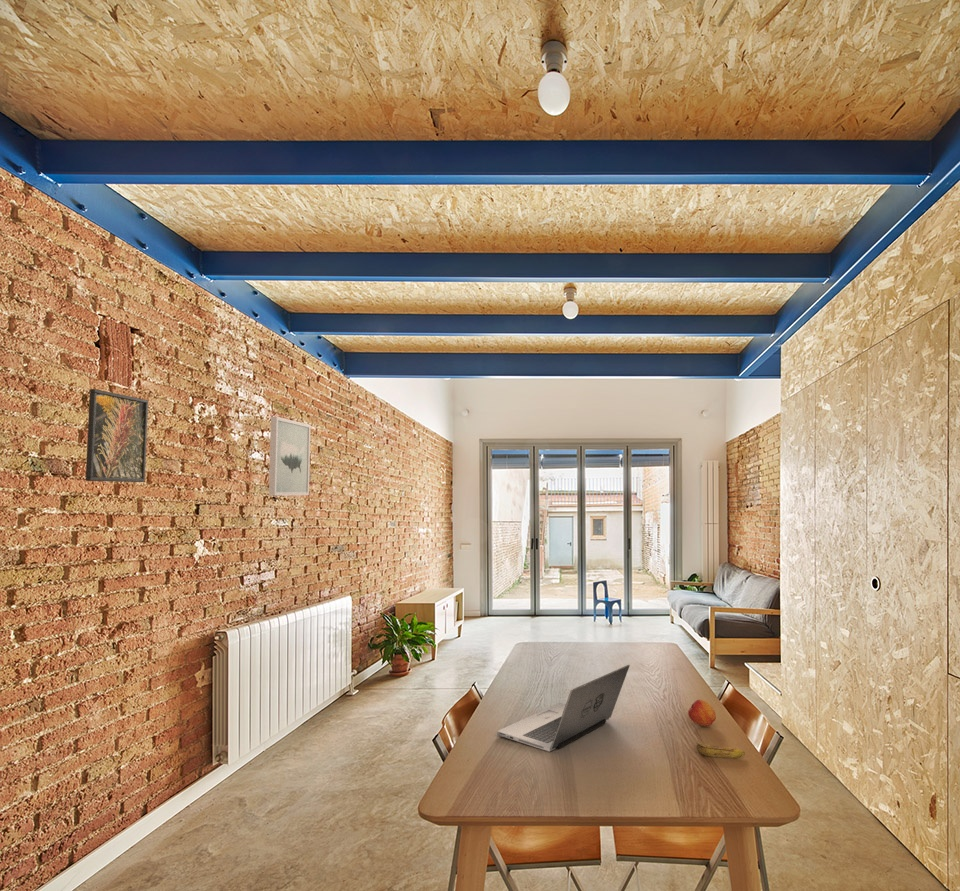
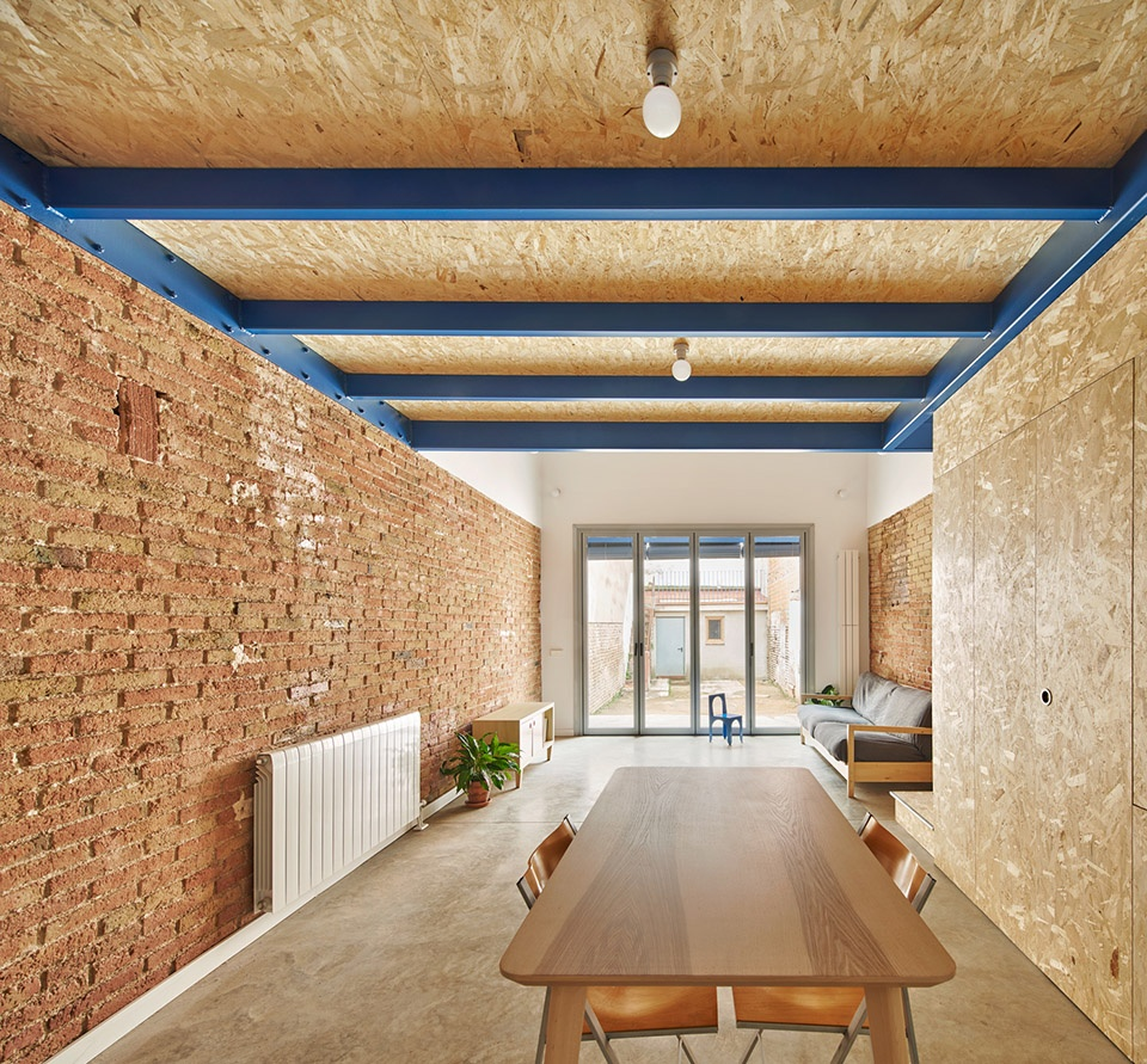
- banana [695,741,746,759]
- laptop [496,664,631,752]
- wall art [268,416,311,497]
- fruit [687,699,717,727]
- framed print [85,388,149,483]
